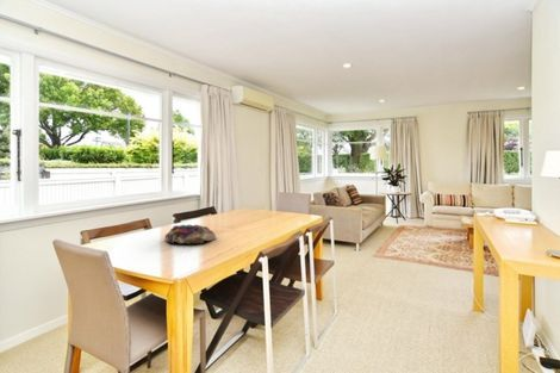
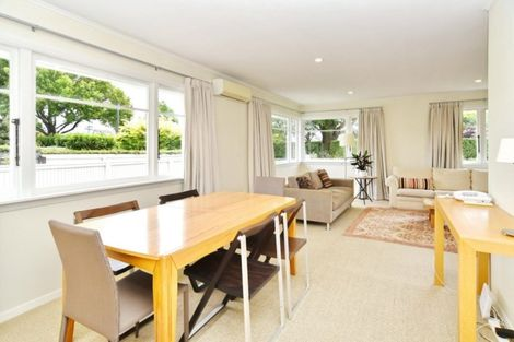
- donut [164,224,217,245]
